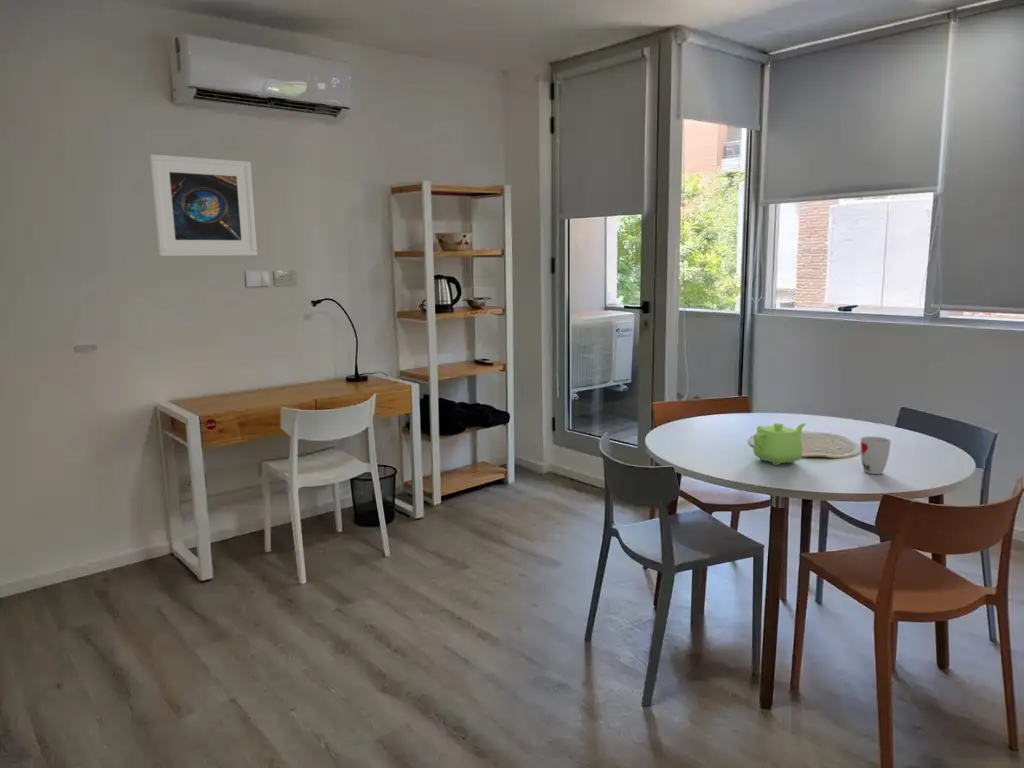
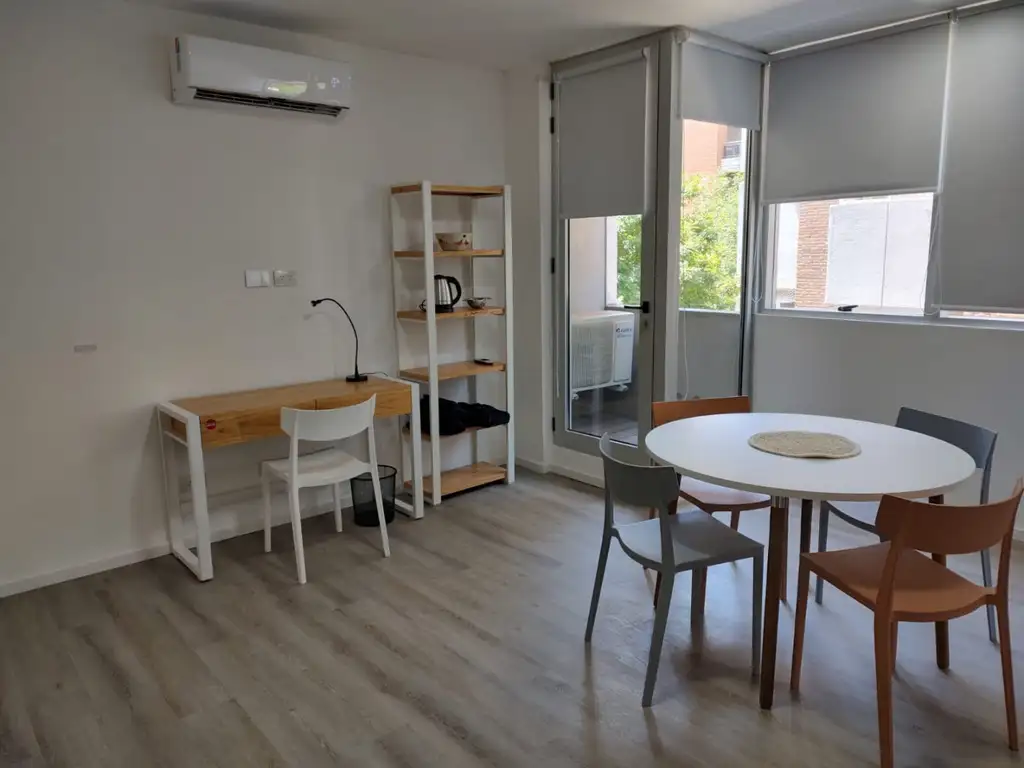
- cup [860,436,892,475]
- teapot [752,422,807,466]
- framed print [149,153,258,257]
